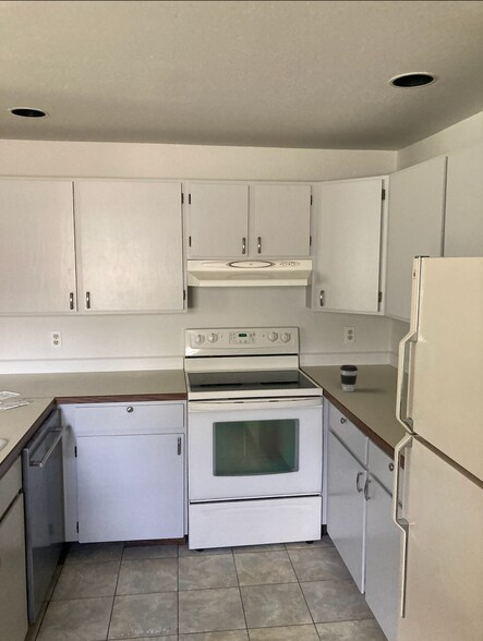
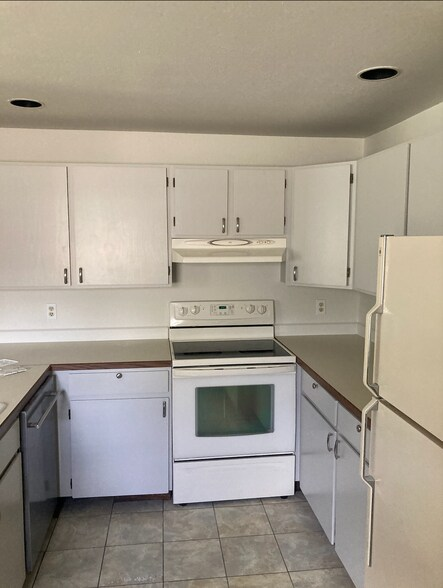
- coffee cup [339,364,359,392]
